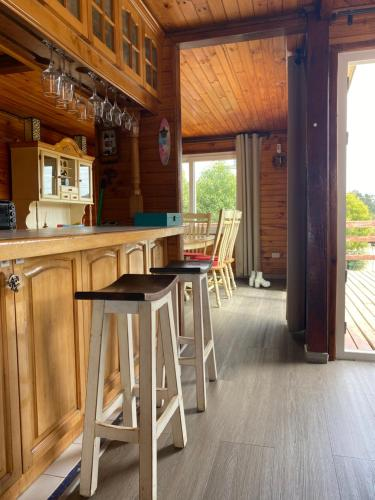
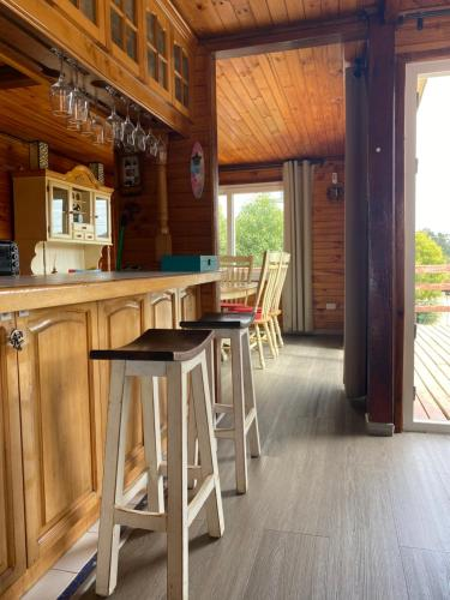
- boots [248,270,271,289]
